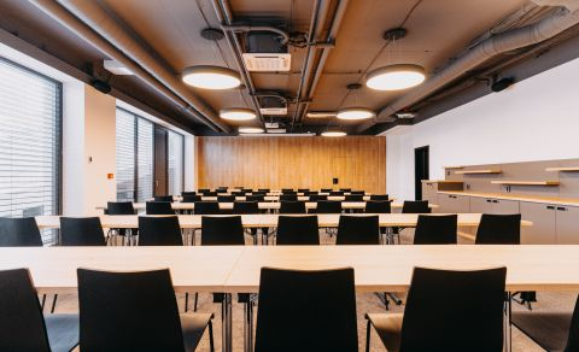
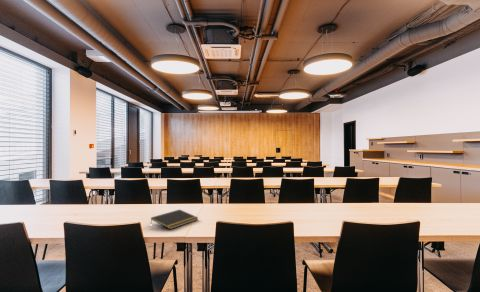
+ notepad [150,209,199,230]
